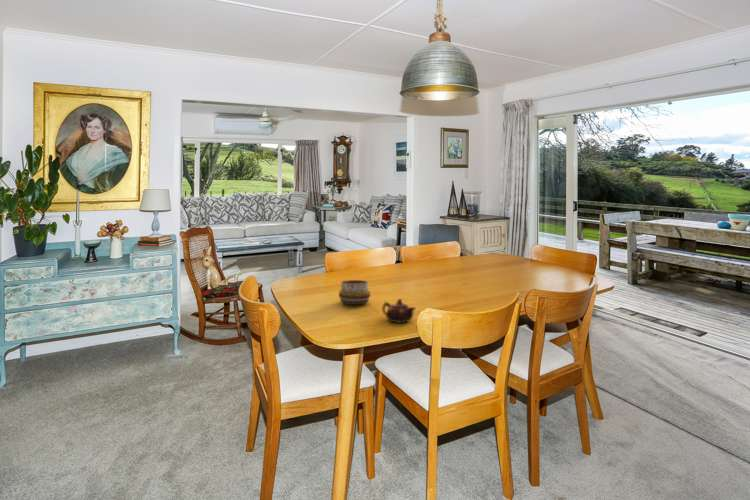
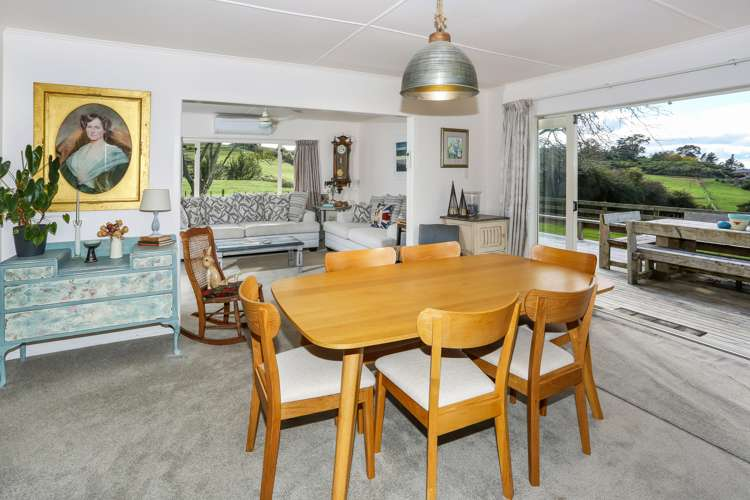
- teapot [381,298,417,324]
- decorative bowl [338,279,372,305]
